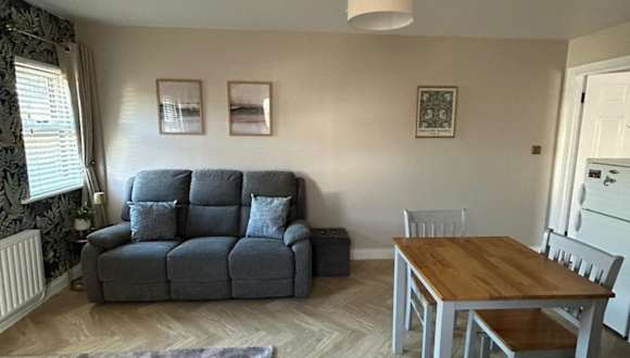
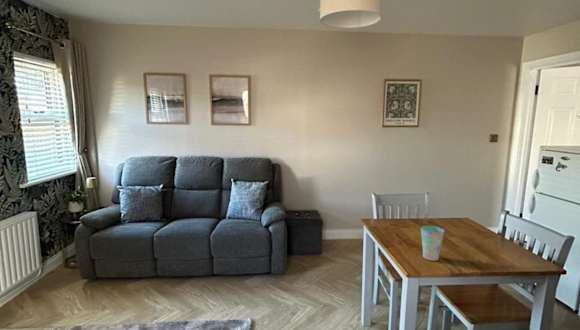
+ cup [420,225,445,262]
